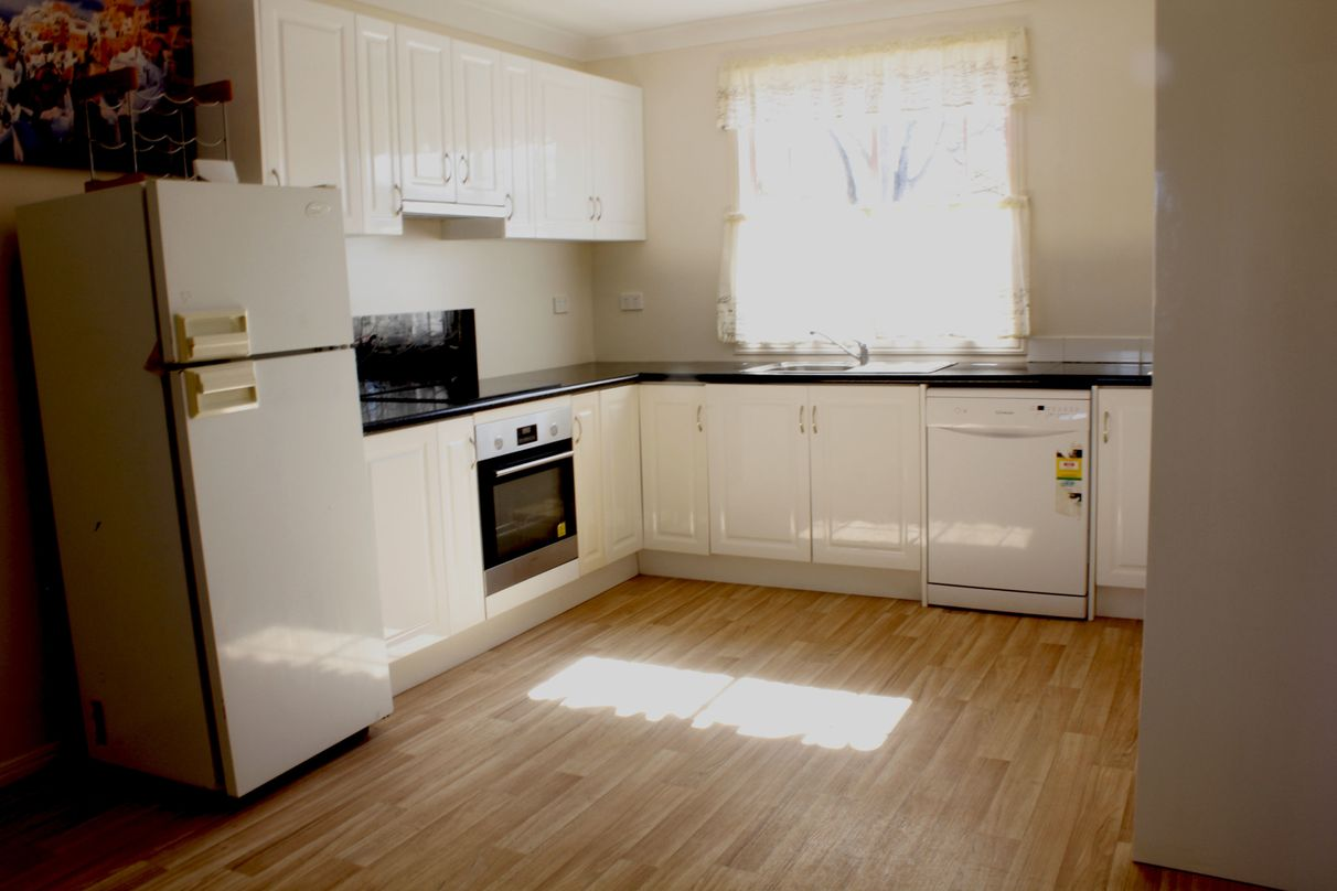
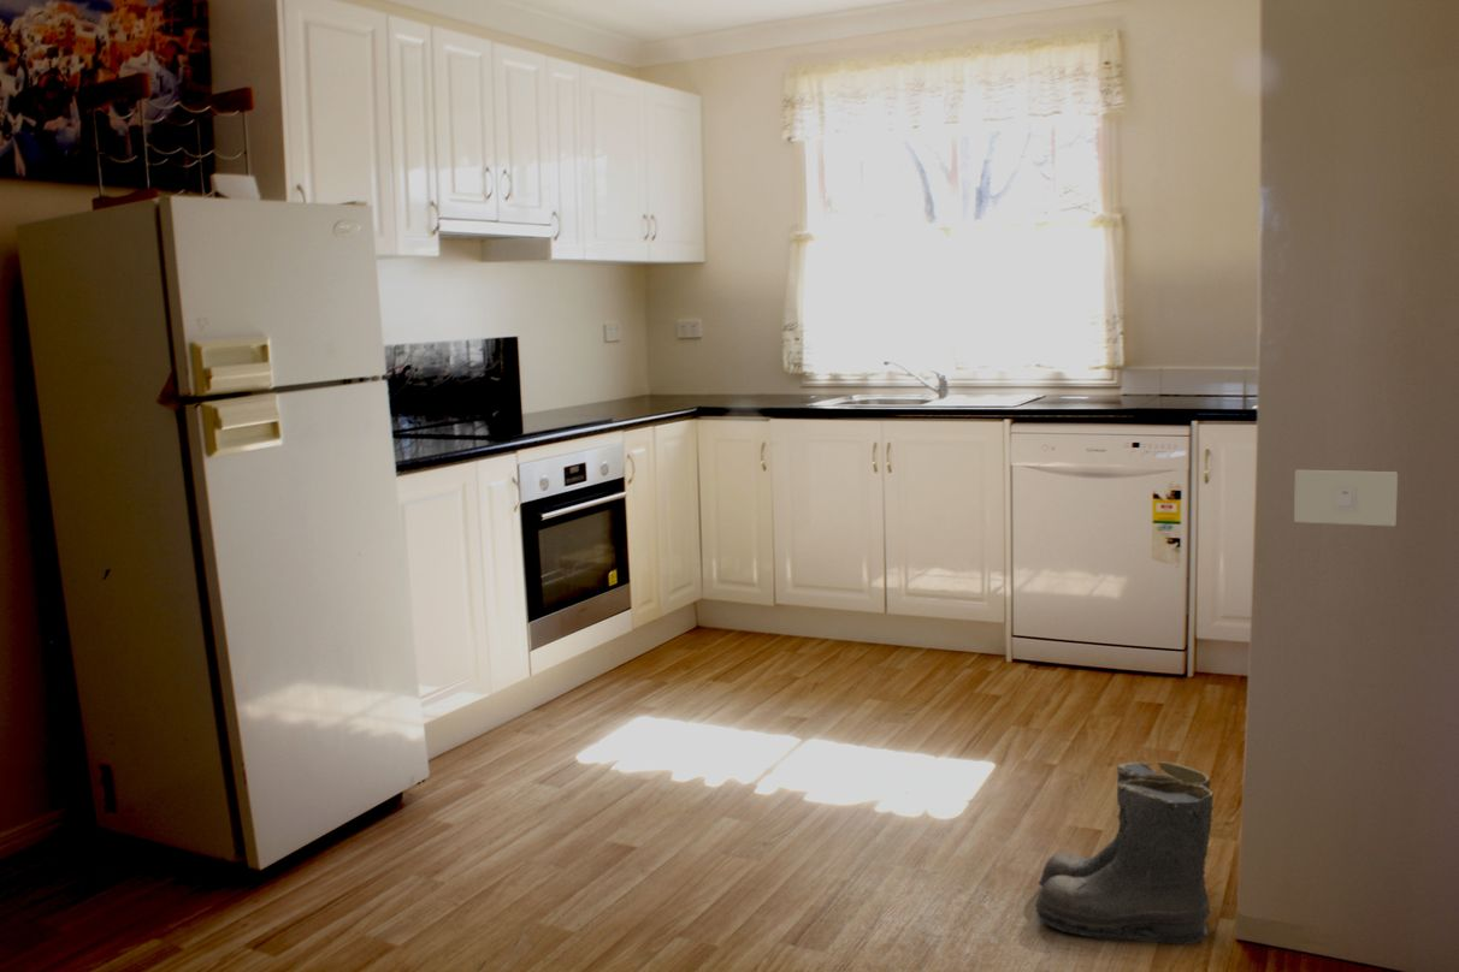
+ boots [1034,760,1215,946]
+ light switch [1293,469,1399,527]
